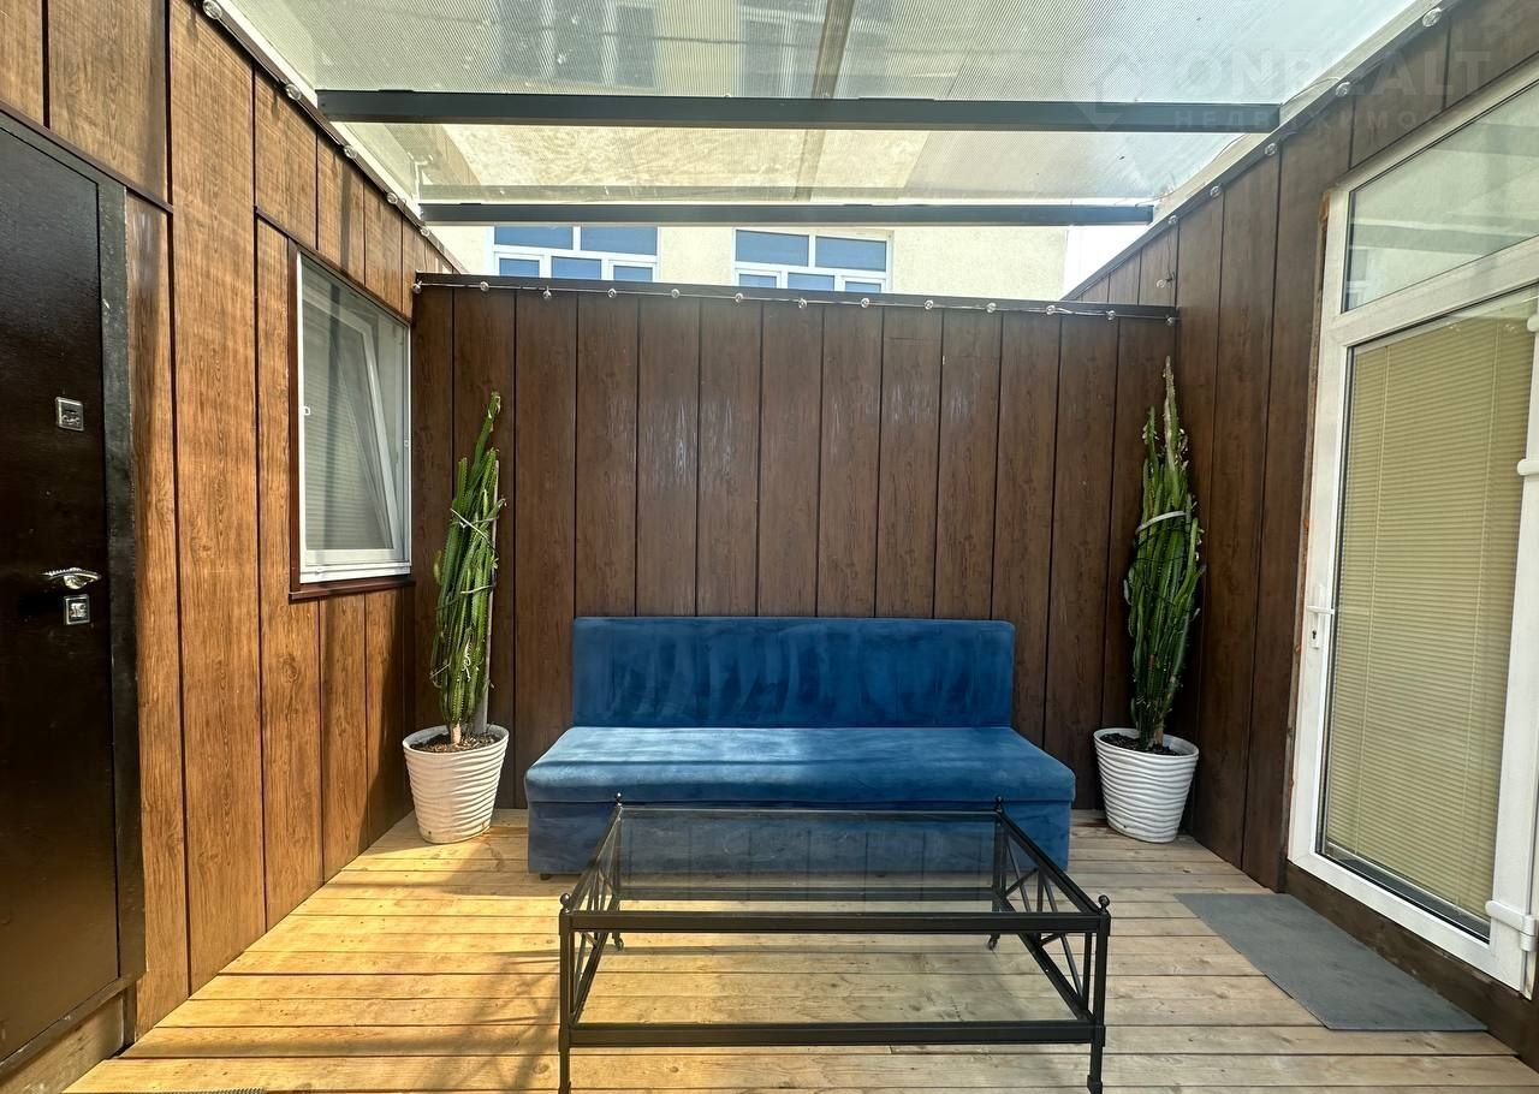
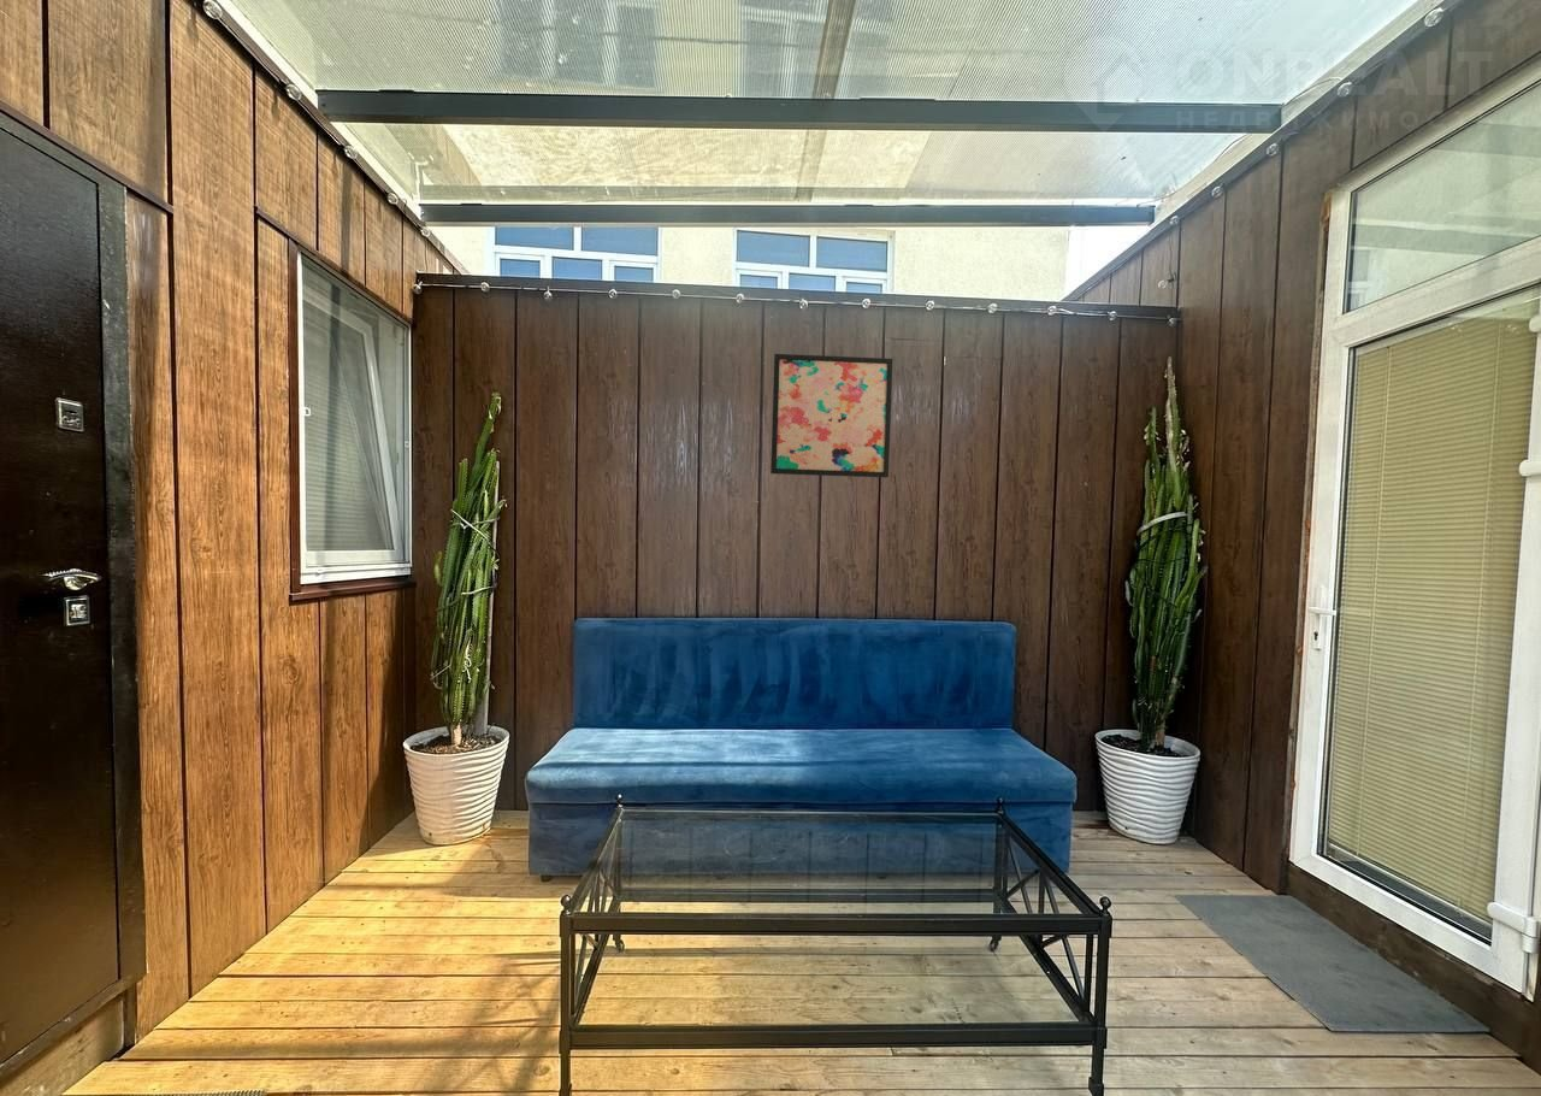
+ wall art [769,353,895,479]
